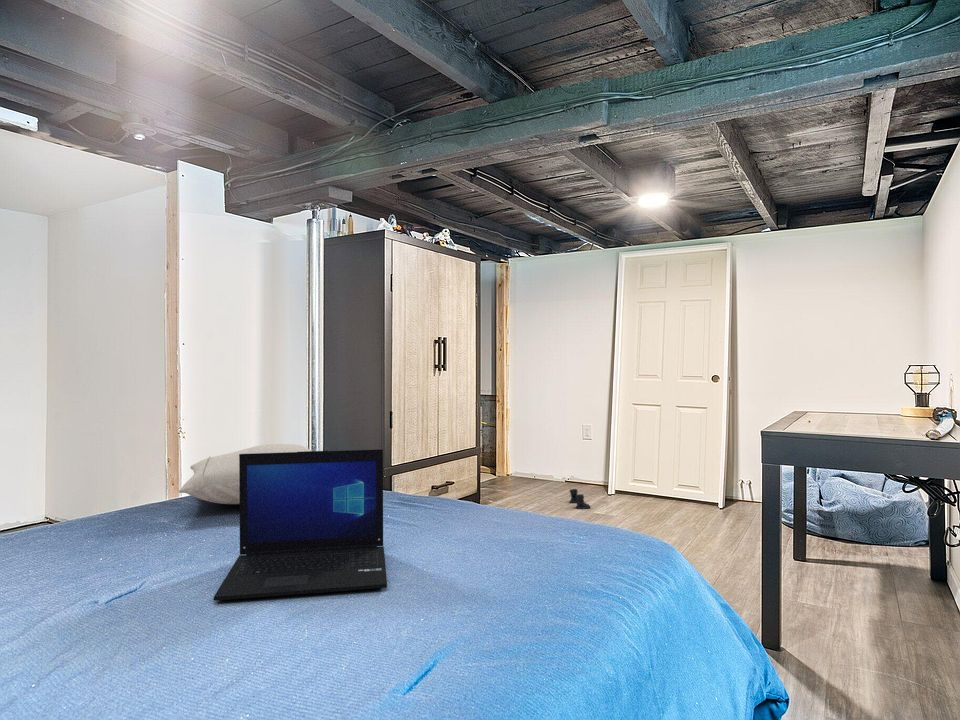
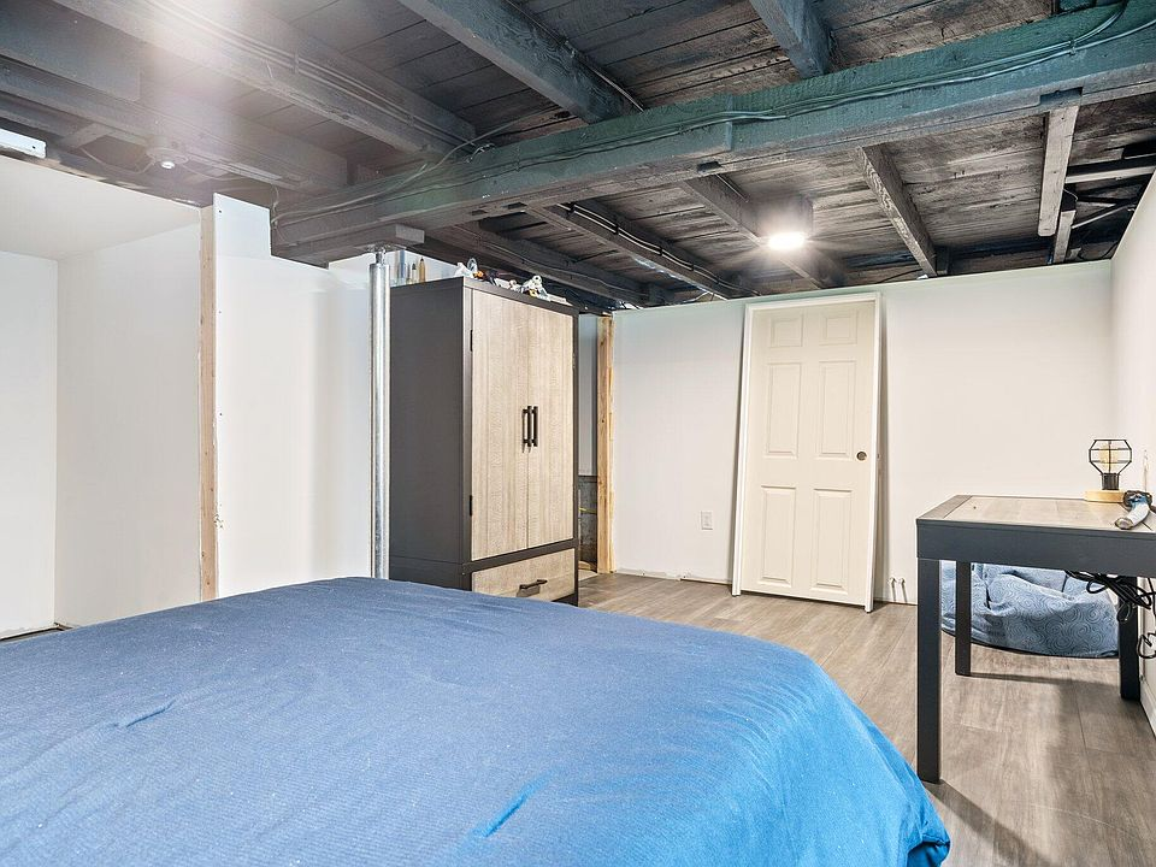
- boots [568,488,591,510]
- laptop [213,448,388,601]
- pillow [178,443,312,505]
